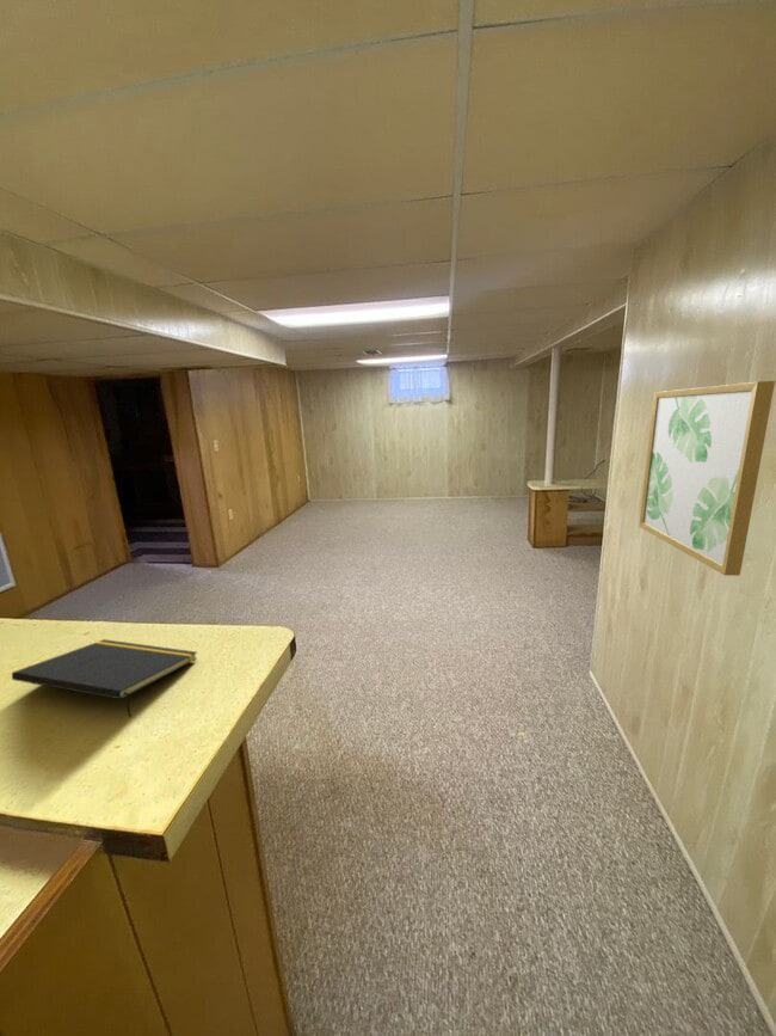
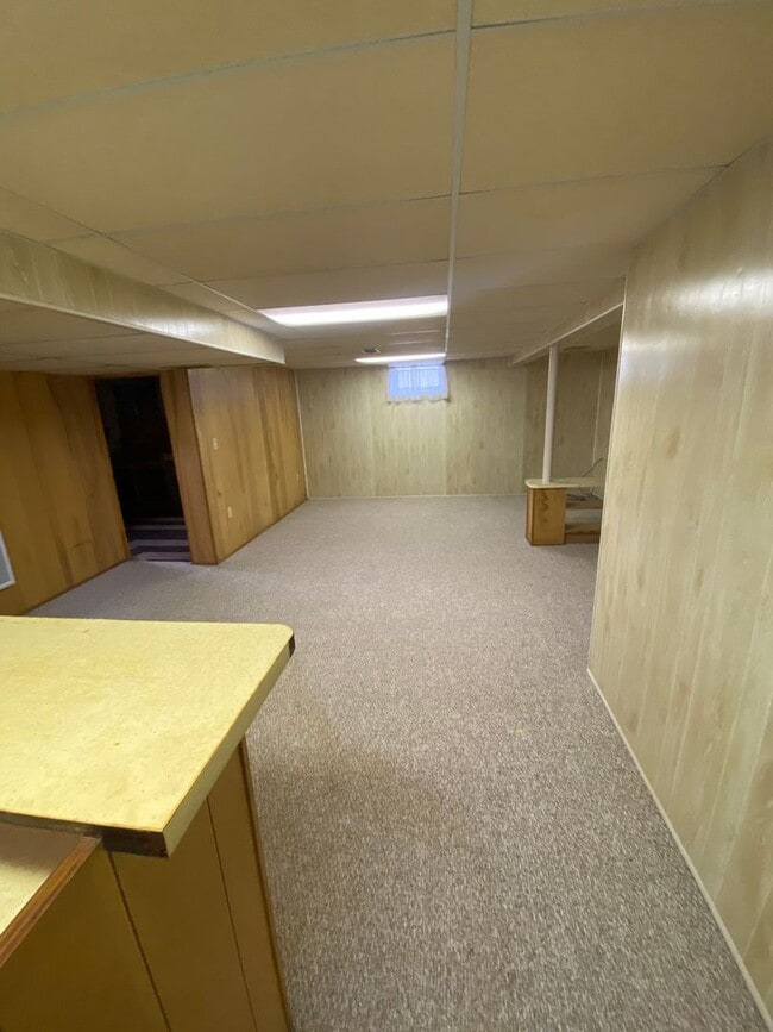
- wall art [638,380,776,577]
- notepad [11,638,198,718]
